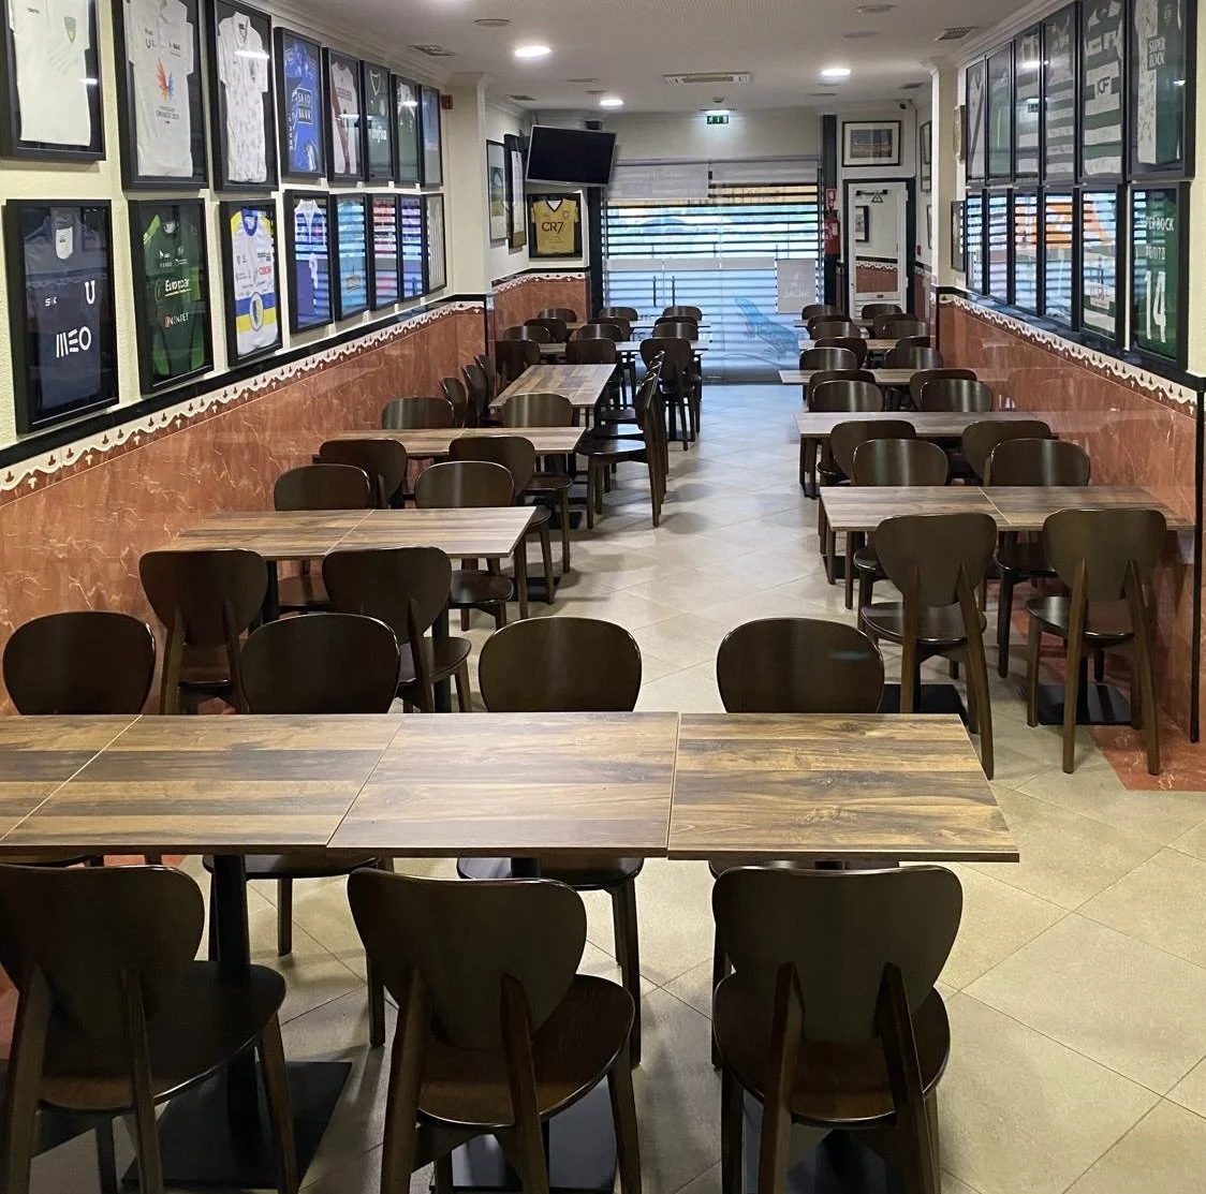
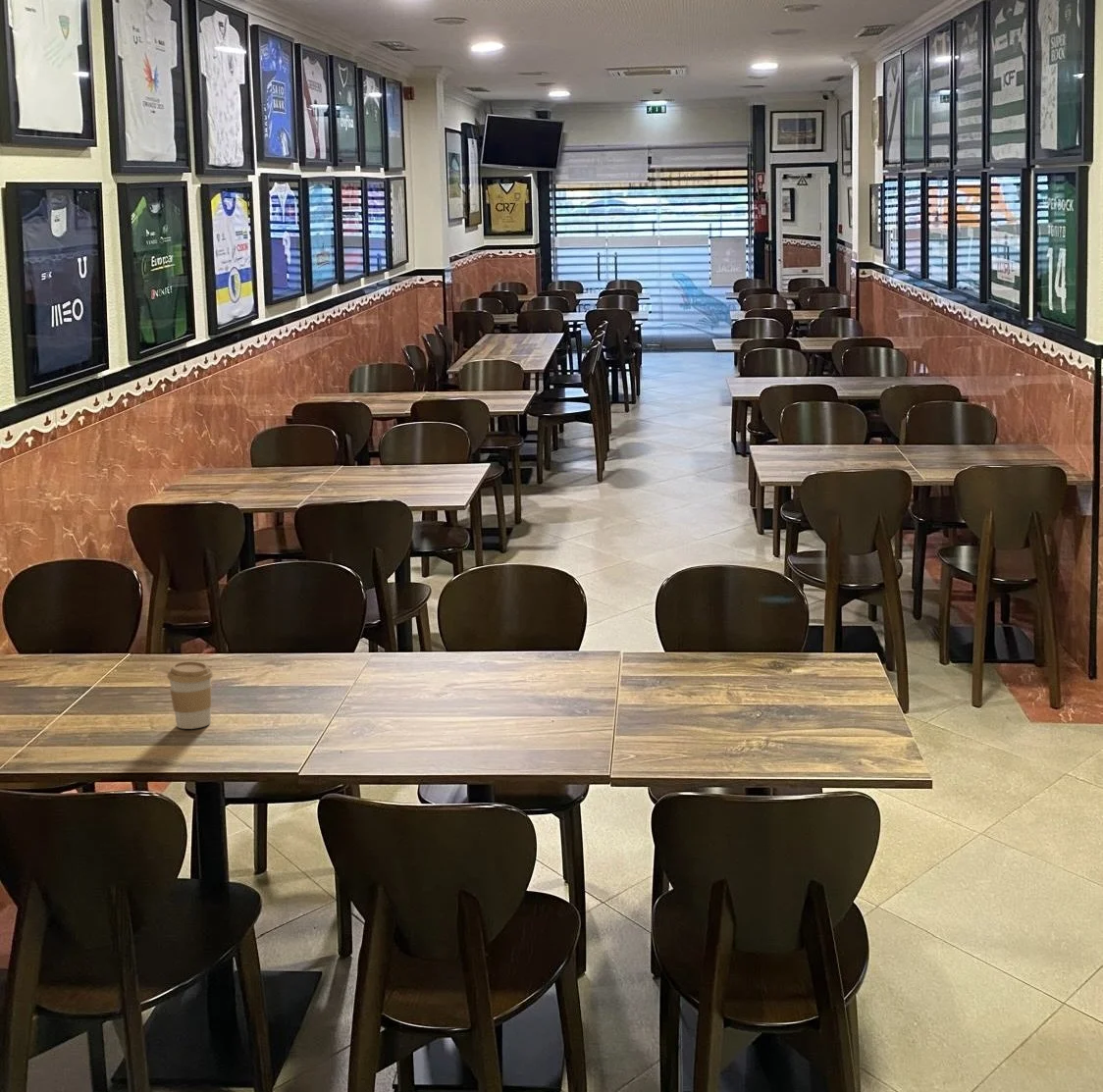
+ coffee cup [166,660,214,730]
